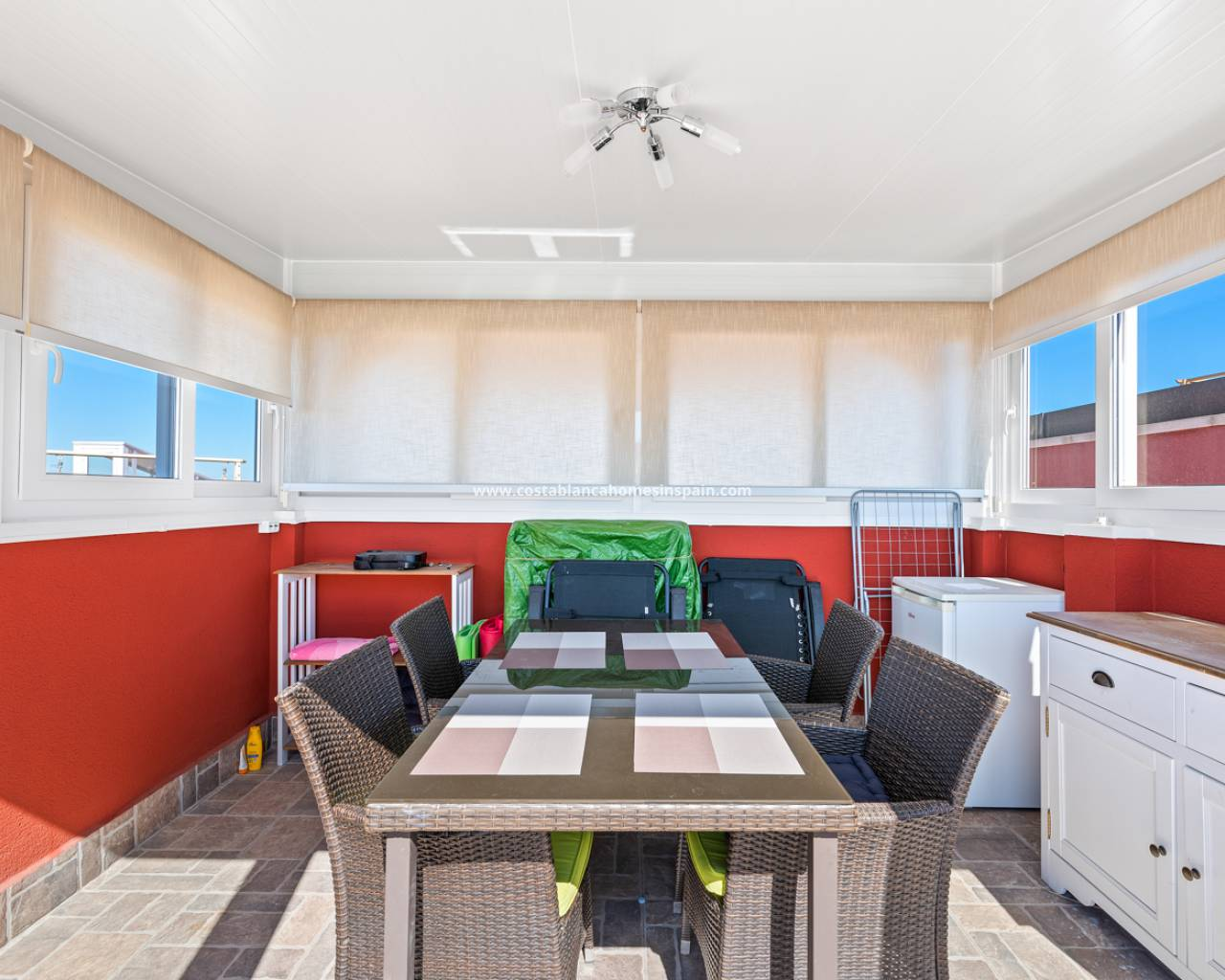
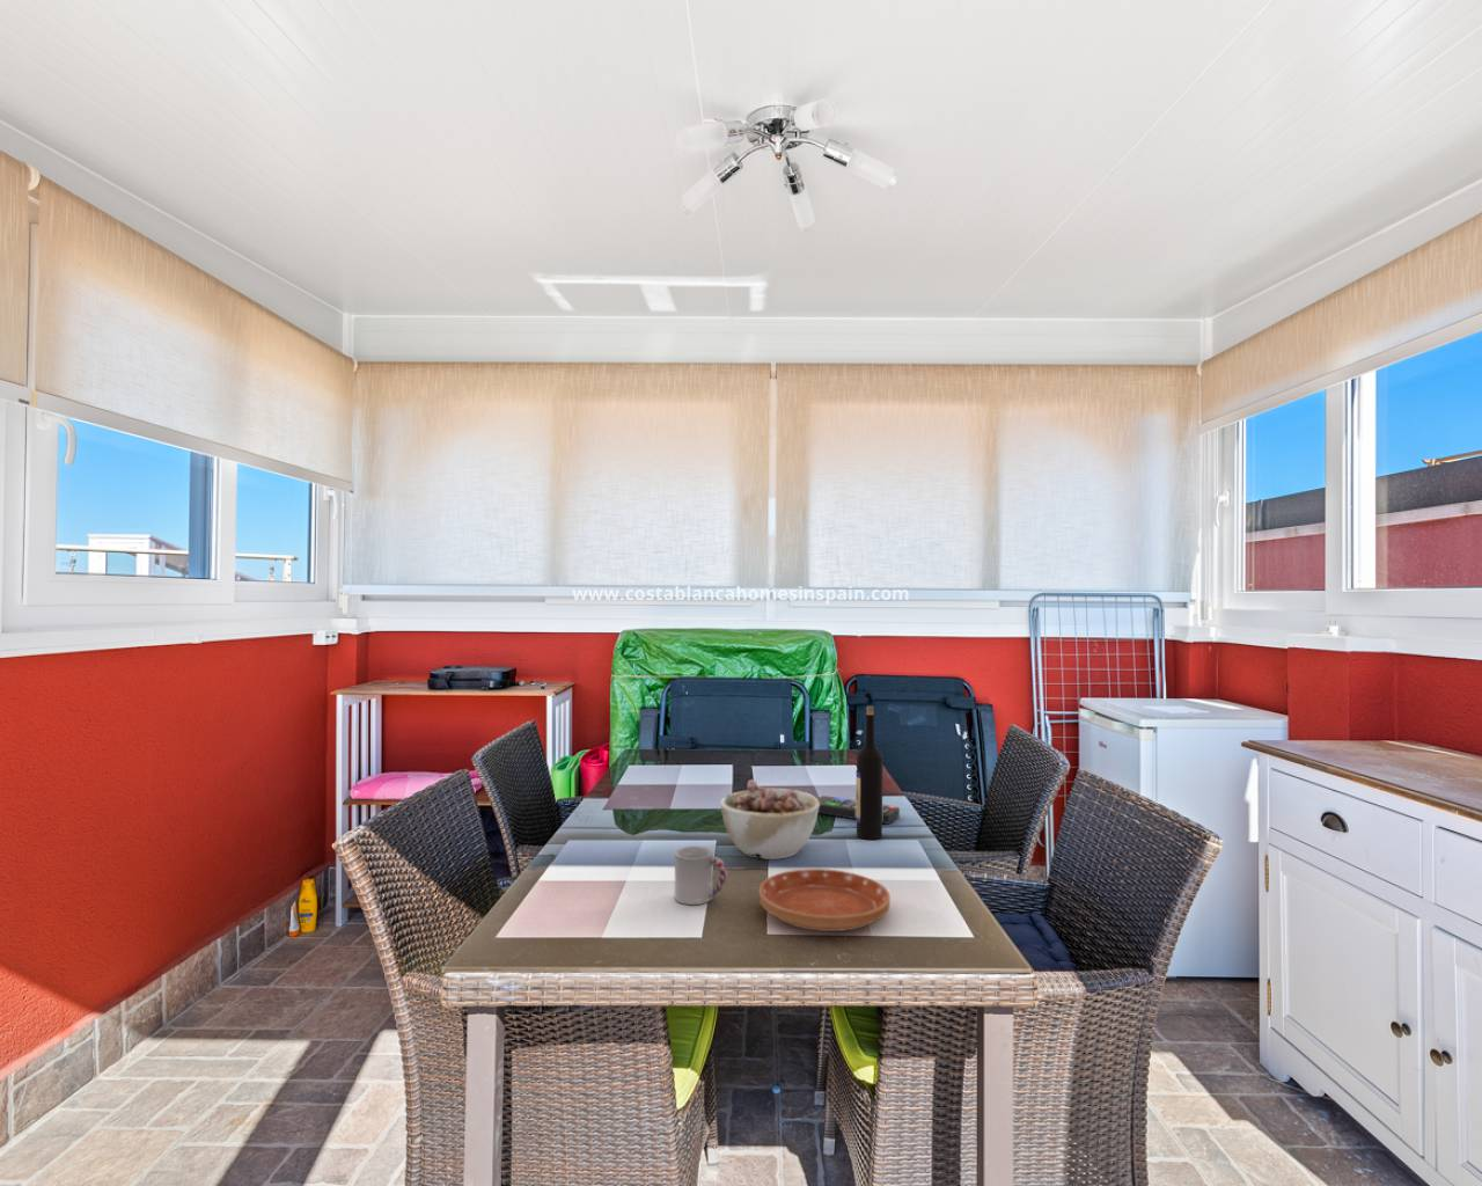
+ remote control [817,795,901,825]
+ cup [674,846,728,905]
+ saucer [759,868,892,932]
+ wine bottle [854,706,883,841]
+ bowl [719,778,820,860]
